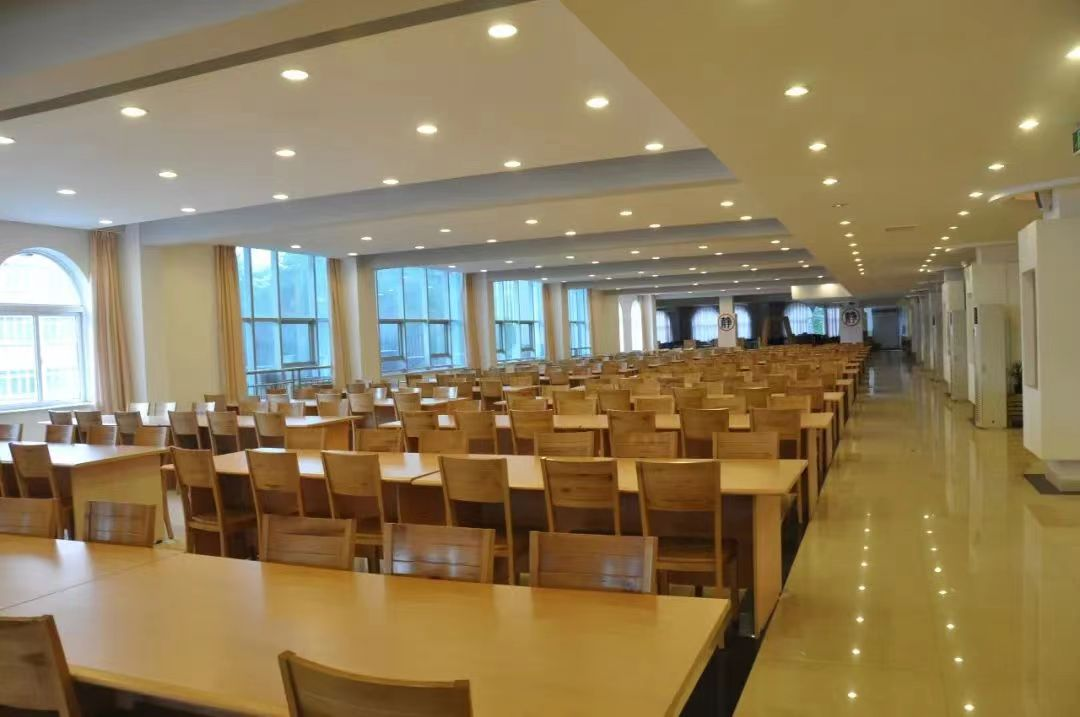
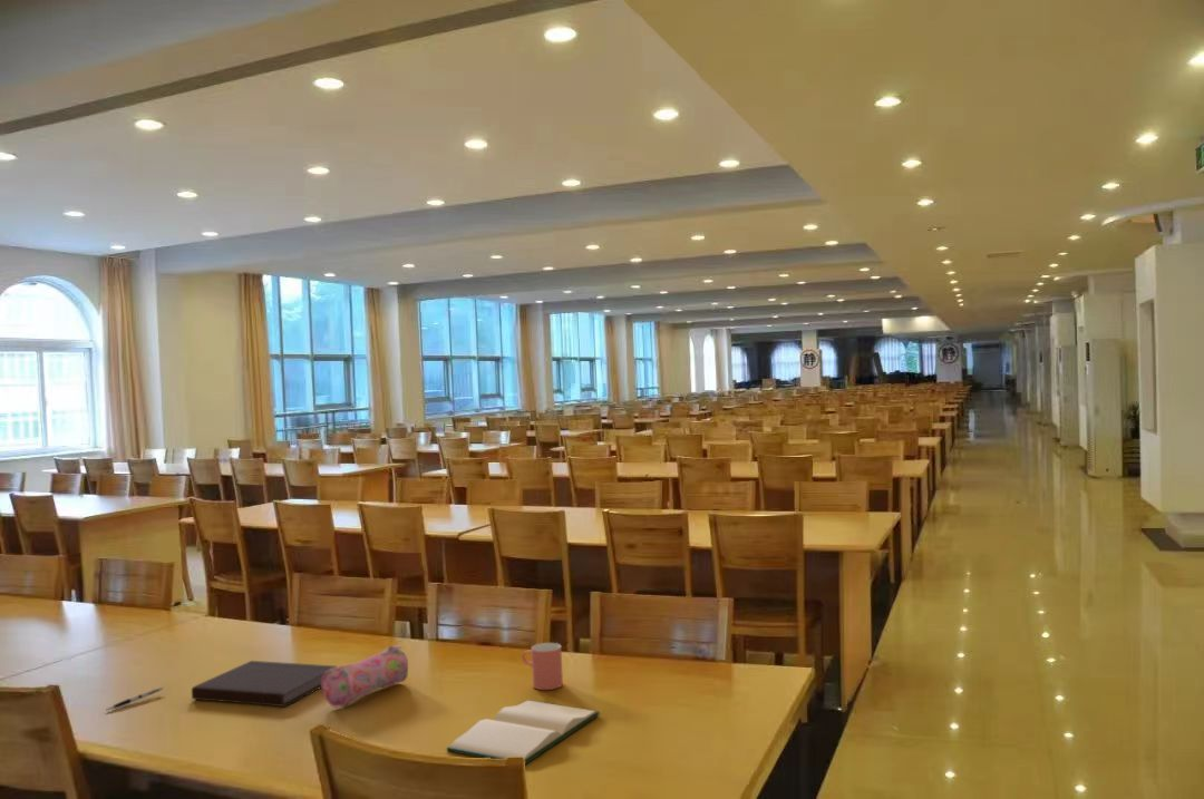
+ pencil case [321,644,409,708]
+ notebook [191,660,338,708]
+ hardback book [446,700,601,766]
+ cup [521,642,564,691]
+ pen [106,685,164,711]
